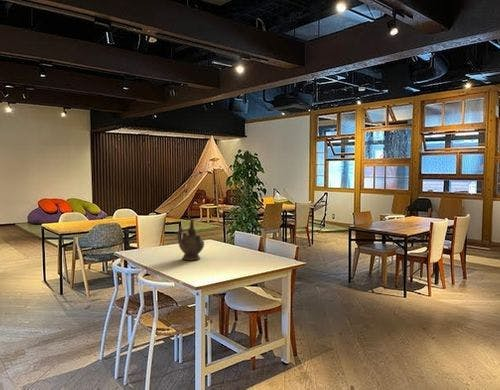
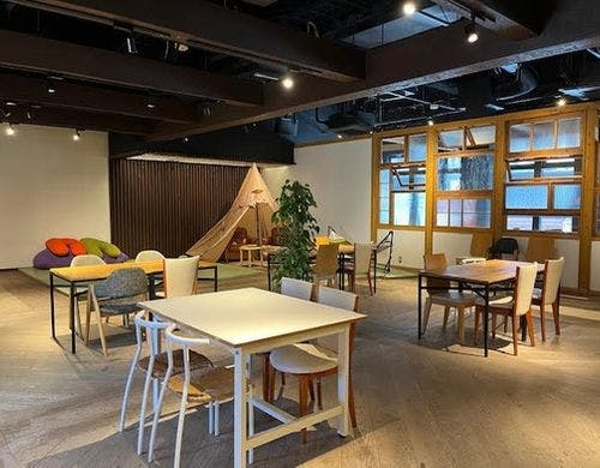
- ceremonial vessel [176,218,205,262]
